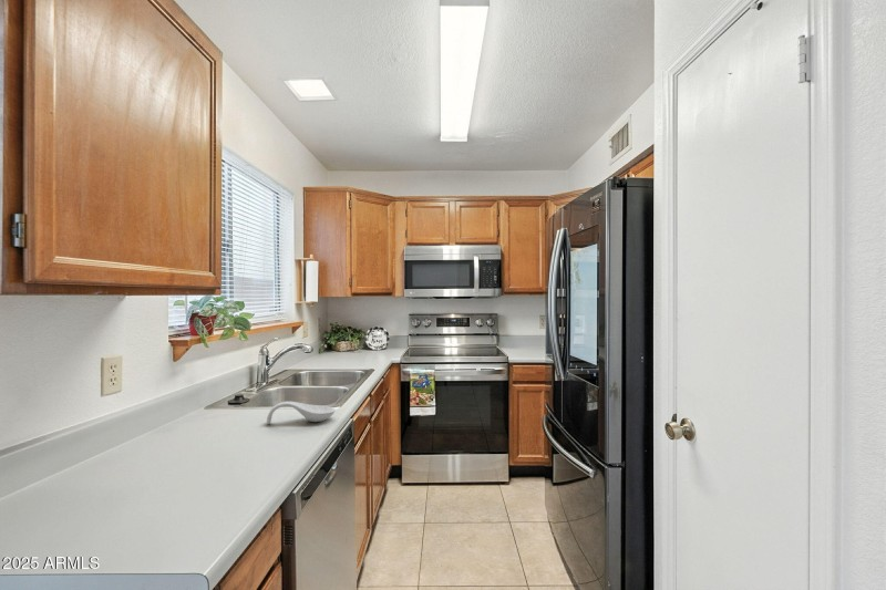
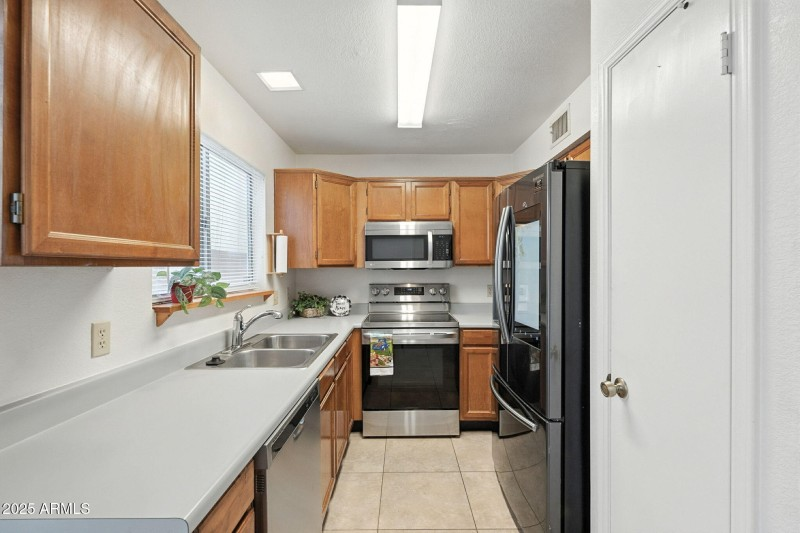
- spoon rest [266,401,337,425]
